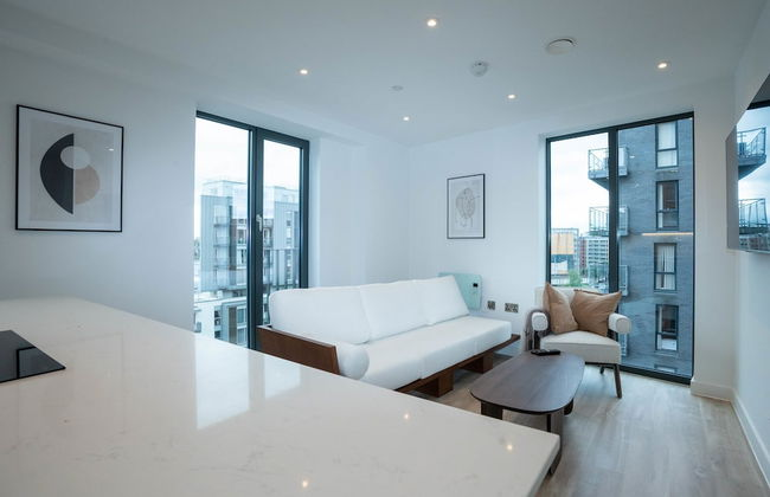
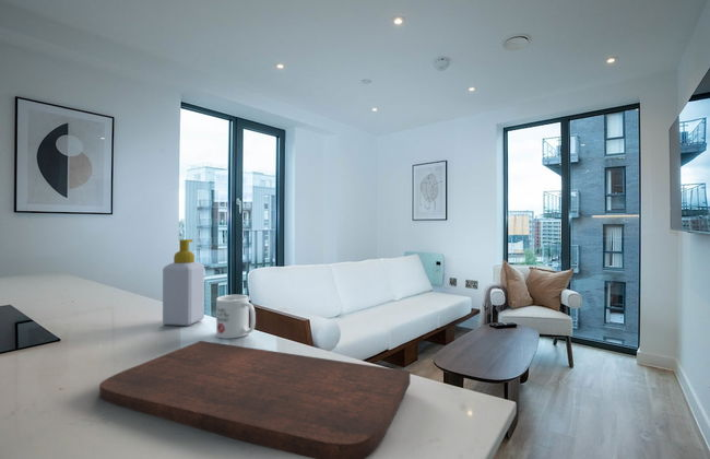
+ soap bottle [162,238,205,327]
+ mug [215,294,257,340]
+ cutting board [98,340,411,459]
